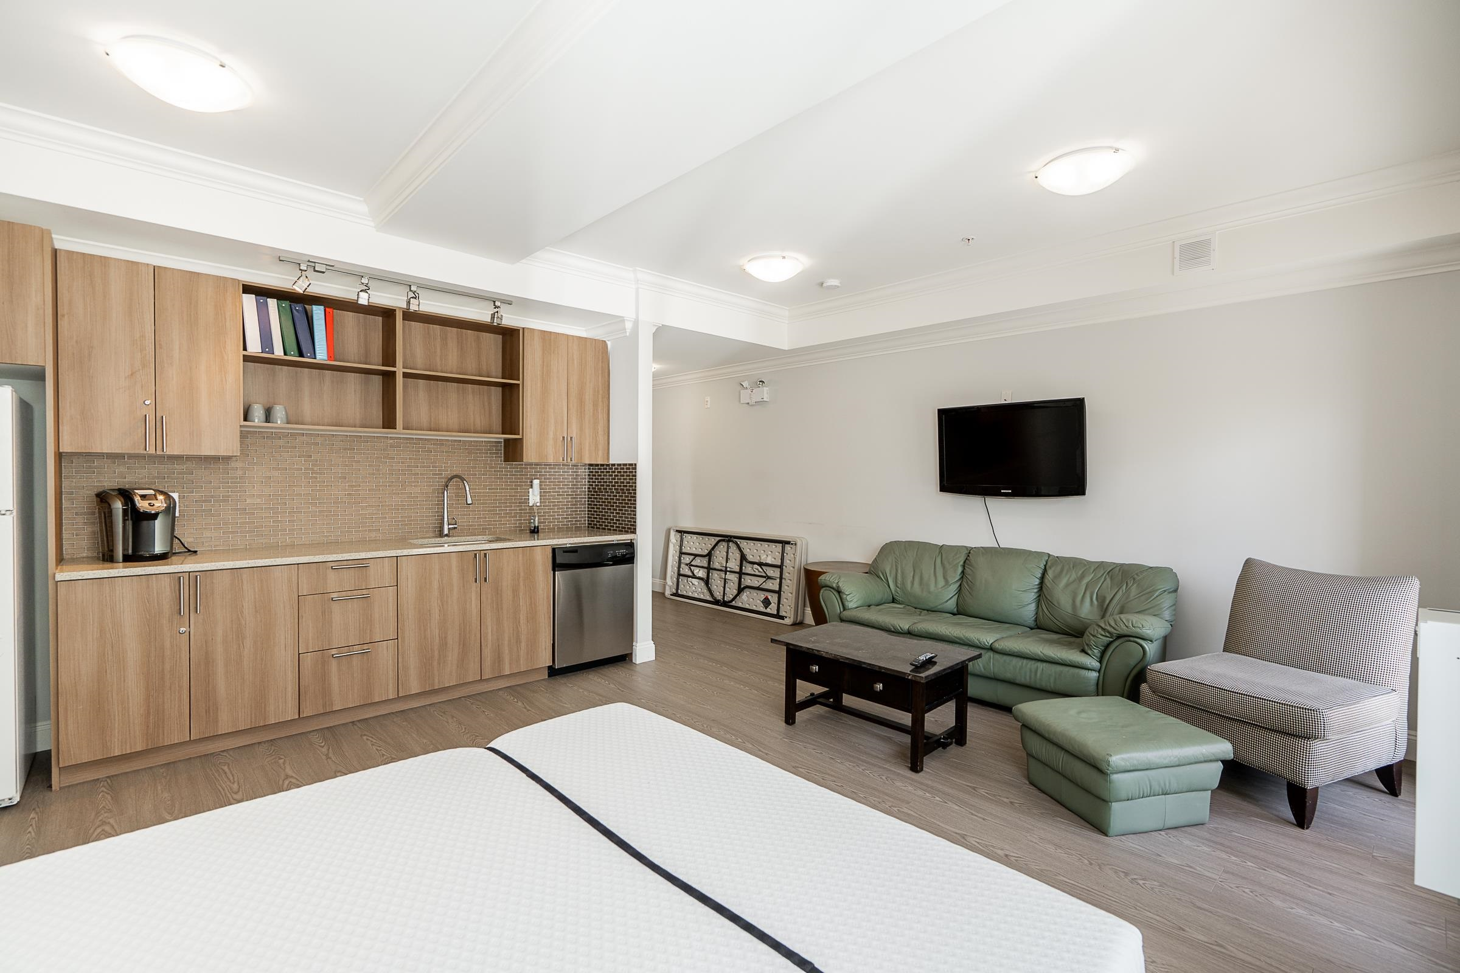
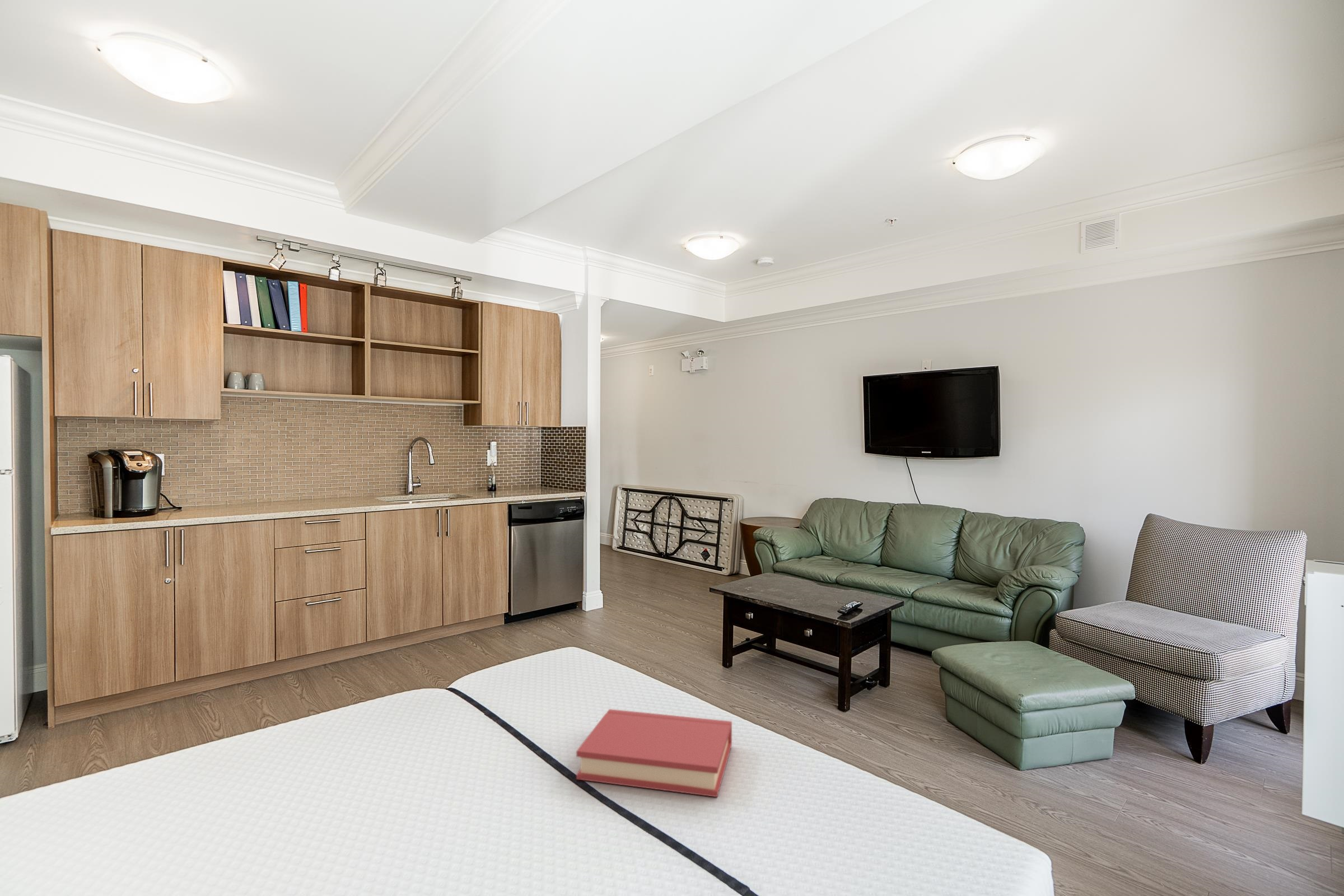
+ hardback book [576,708,732,797]
